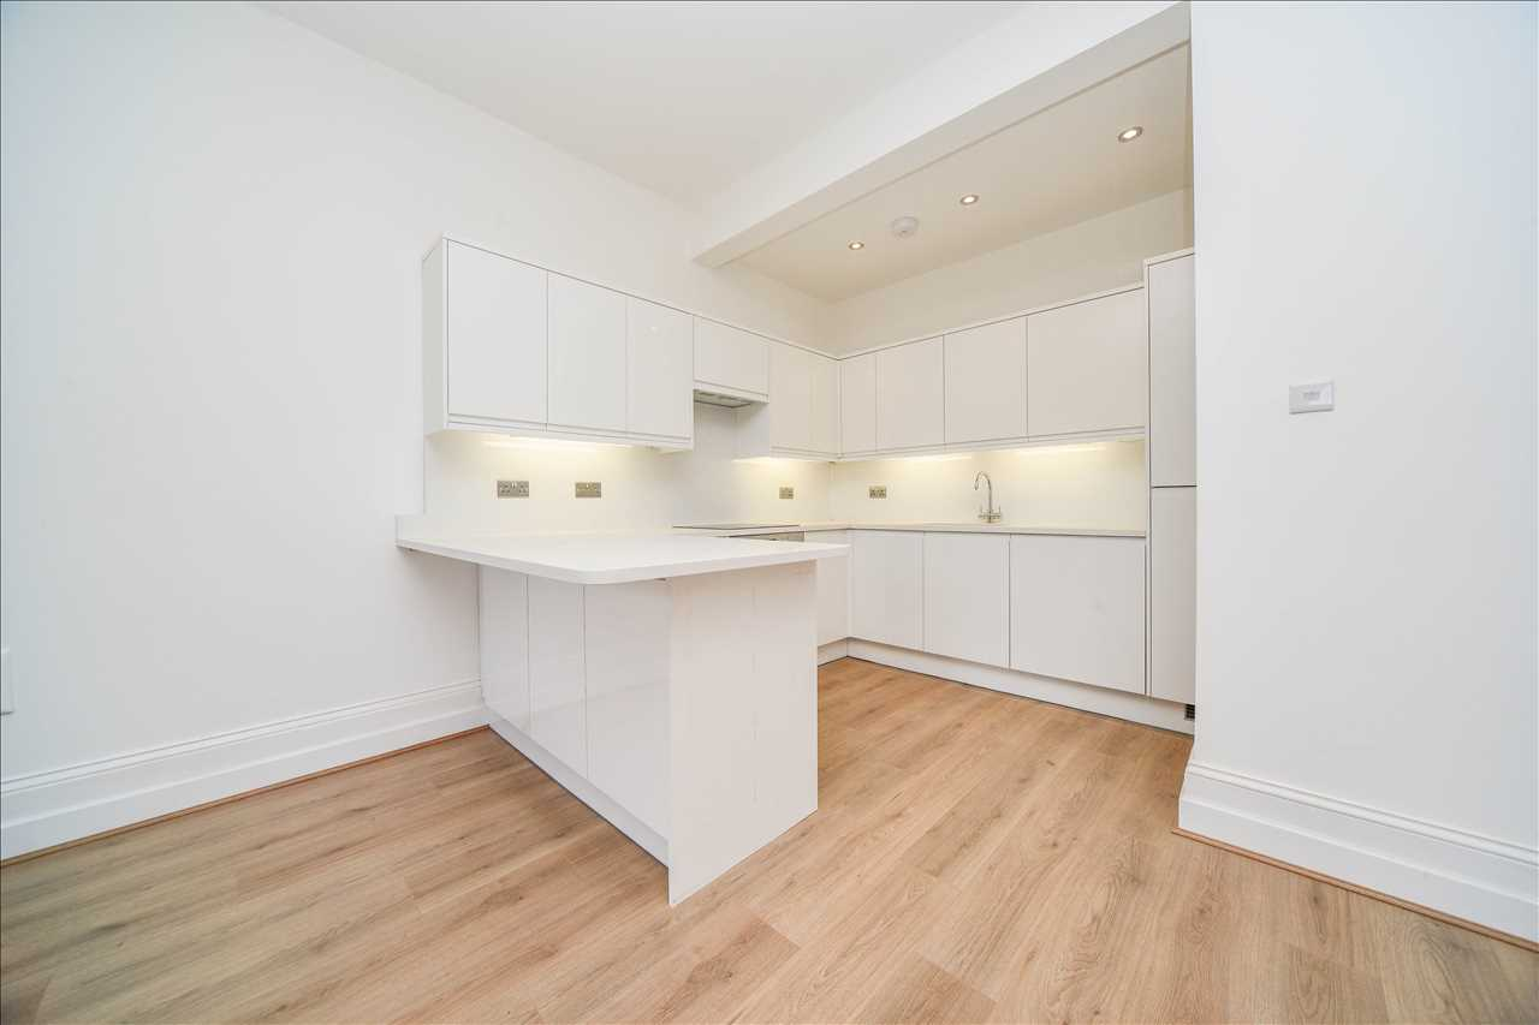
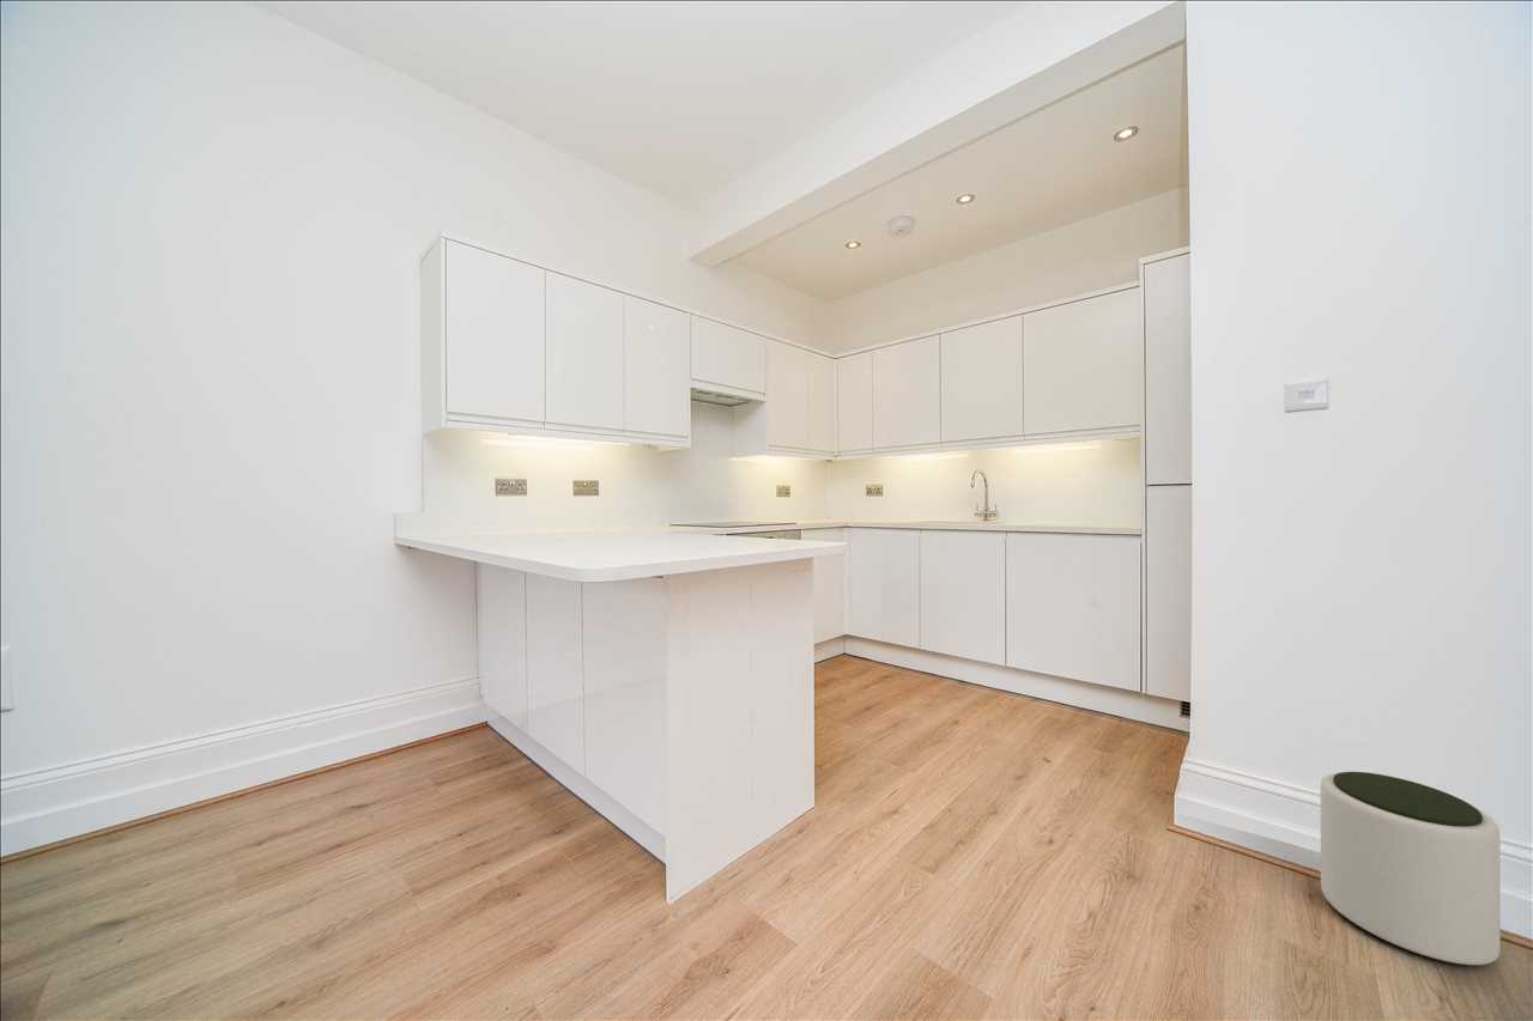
+ plant pot [1320,771,1502,966]
